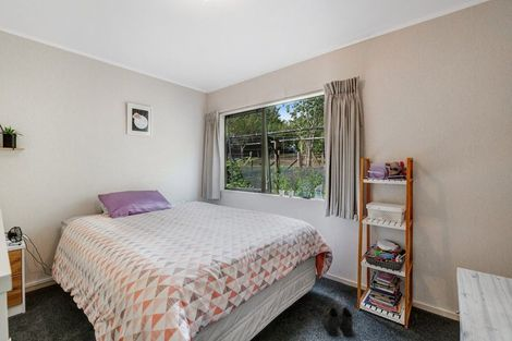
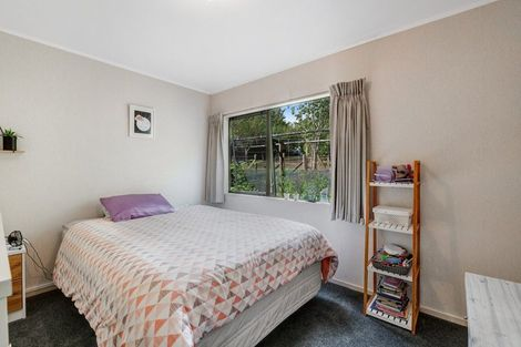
- boots [321,306,354,338]
